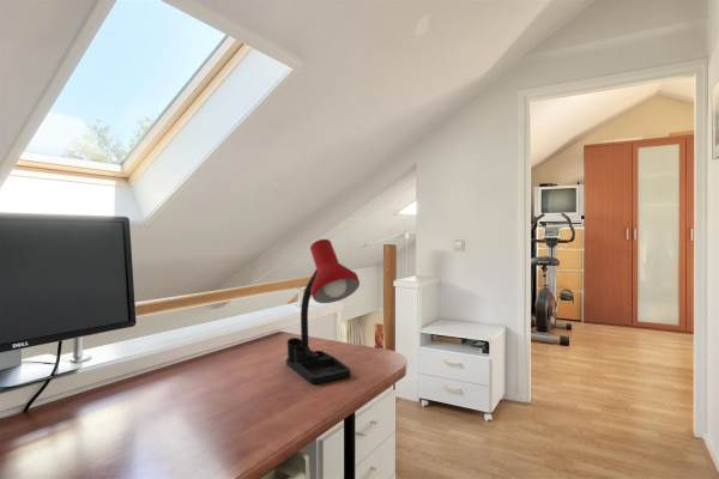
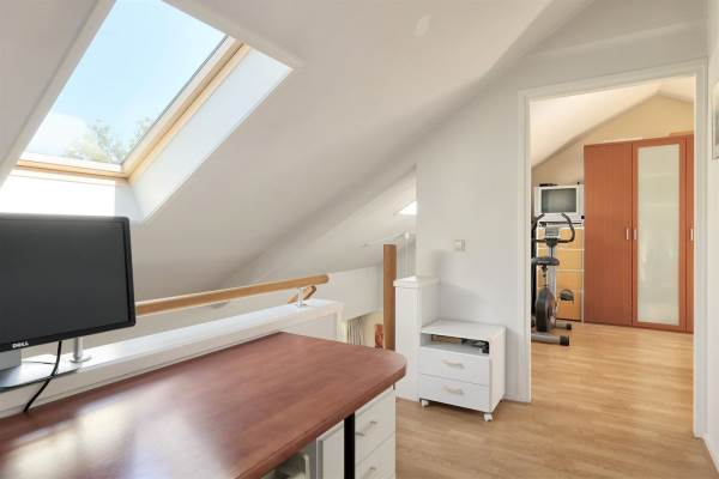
- desk lamp [285,238,361,384]
